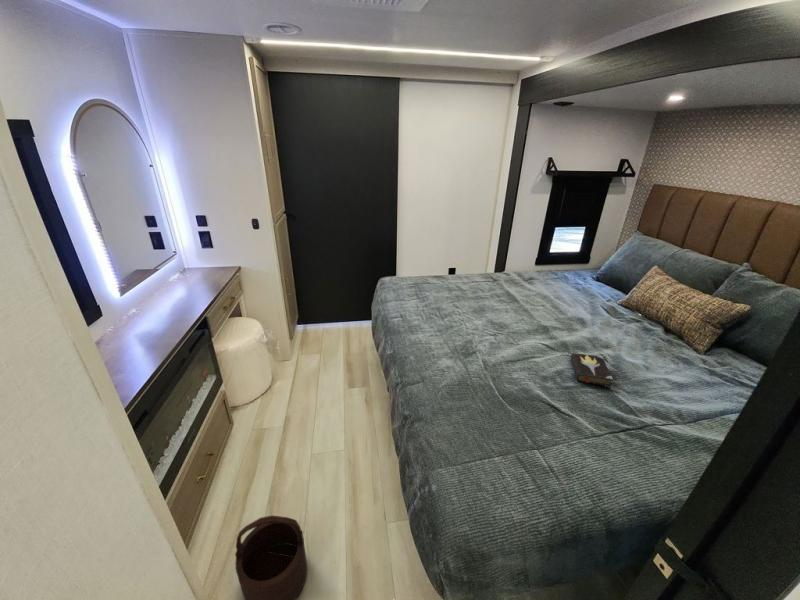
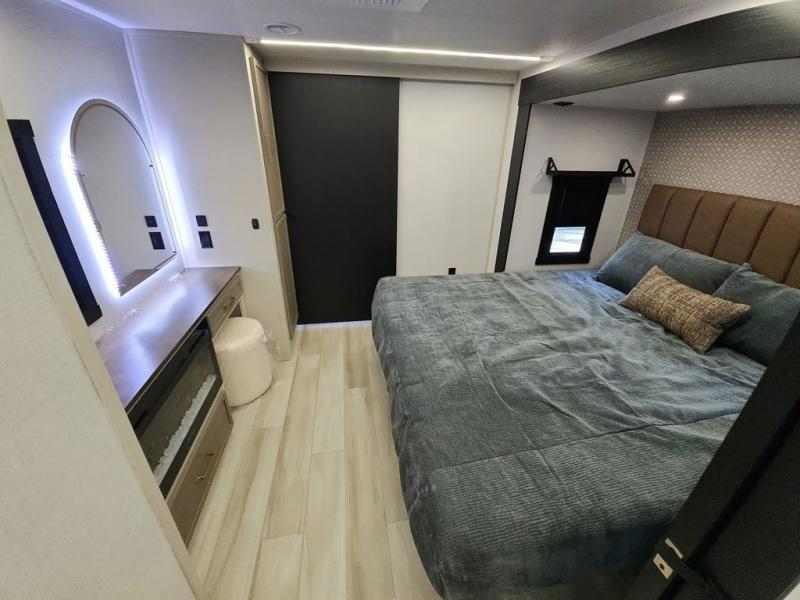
- hardback book [569,352,614,388]
- wooden bucket [234,514,309,600]
